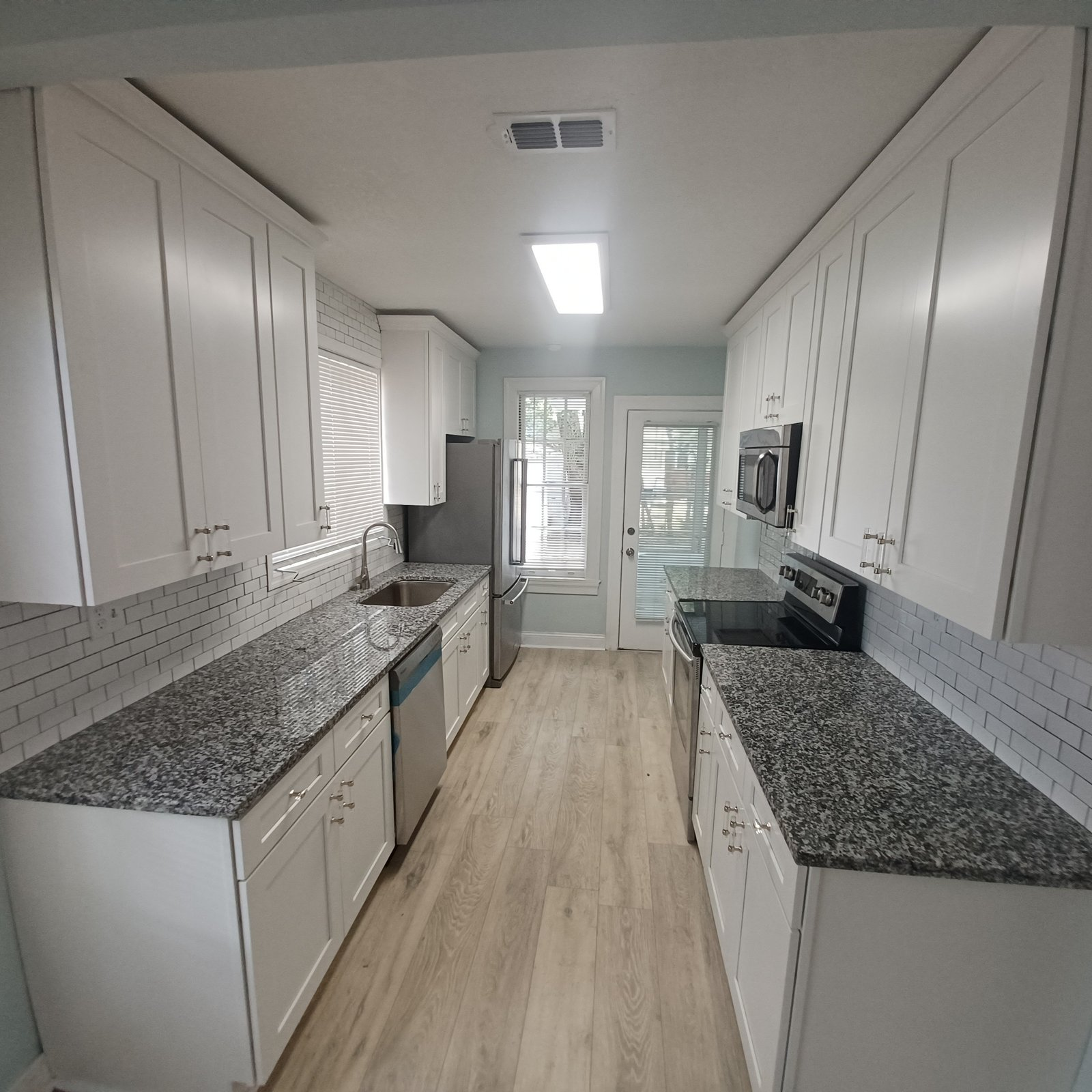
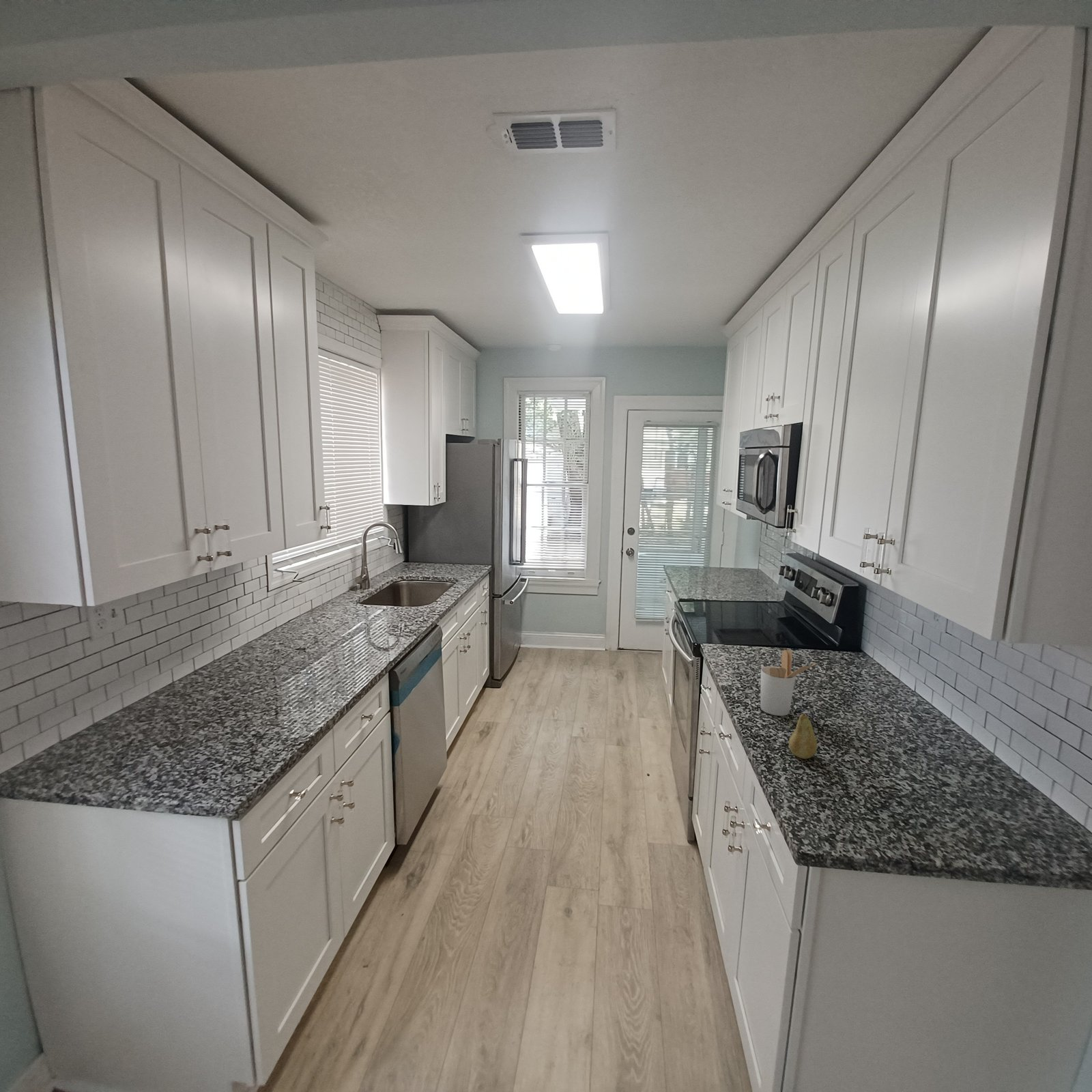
+ fruit [788,713,818,760]
+ utensil holder [760,649,817,717]
